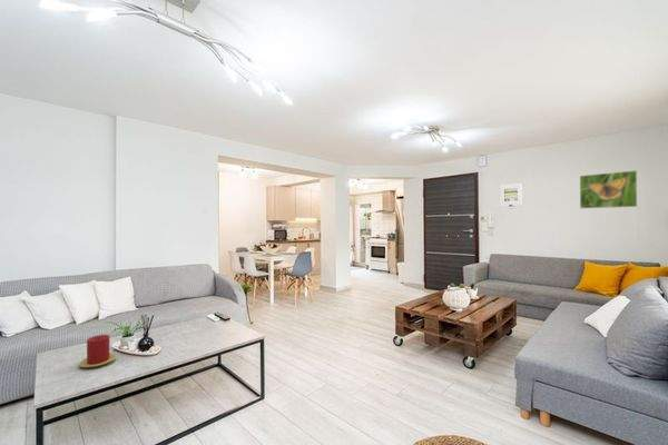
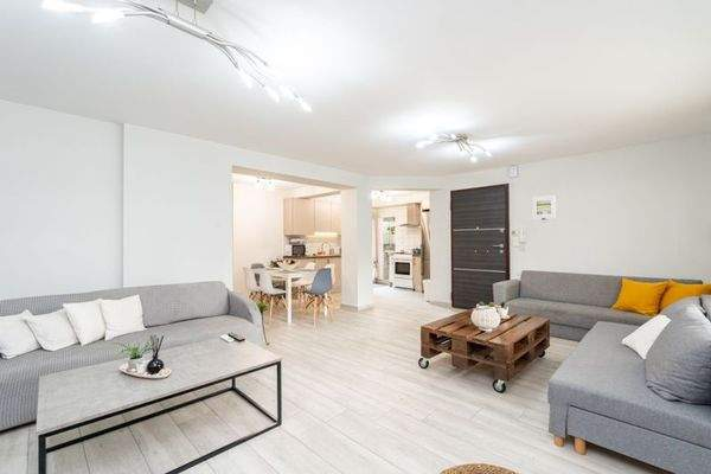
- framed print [579,169,638,209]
- candle [78,334,118,368]
